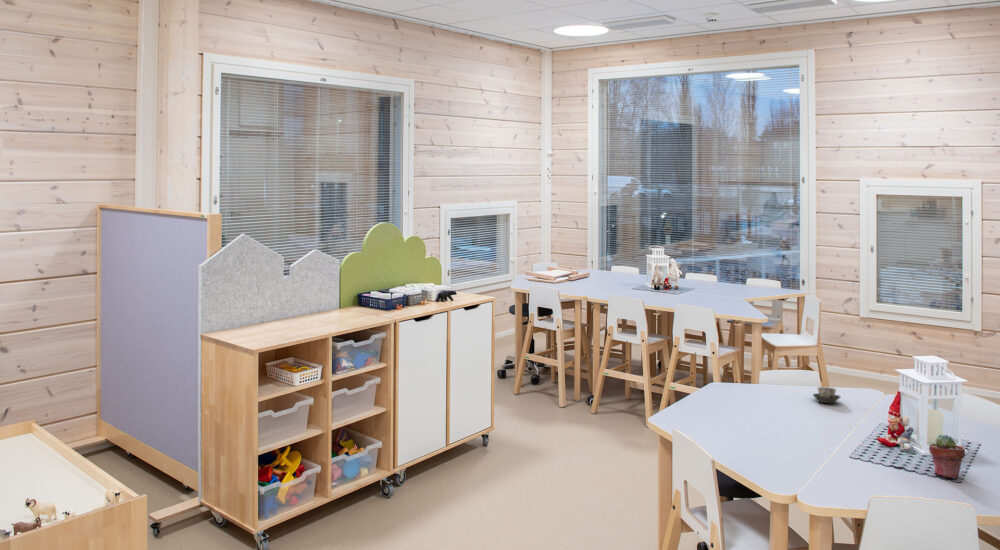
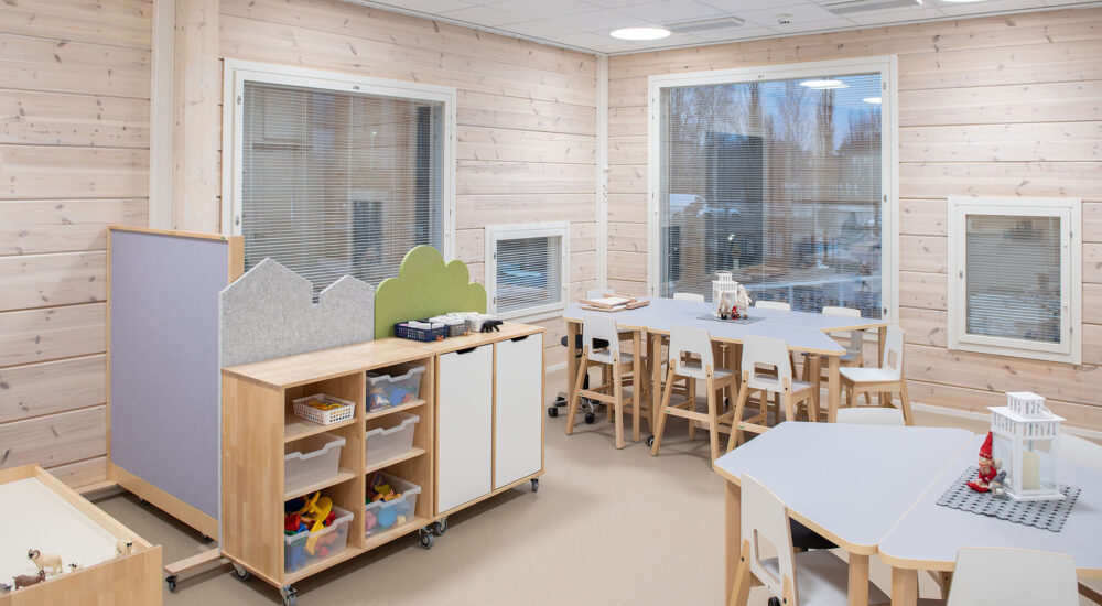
- cup [812,386,841,404]
- potted succulent [928,434,966,479]
